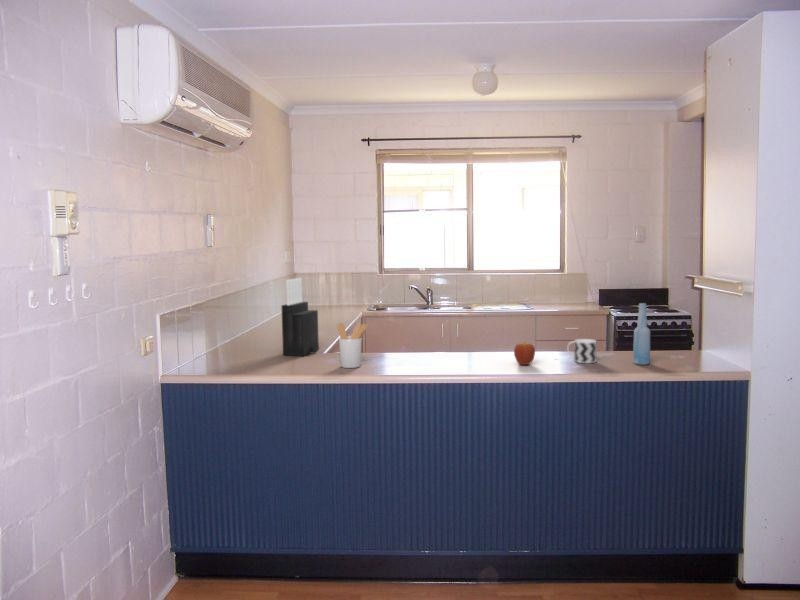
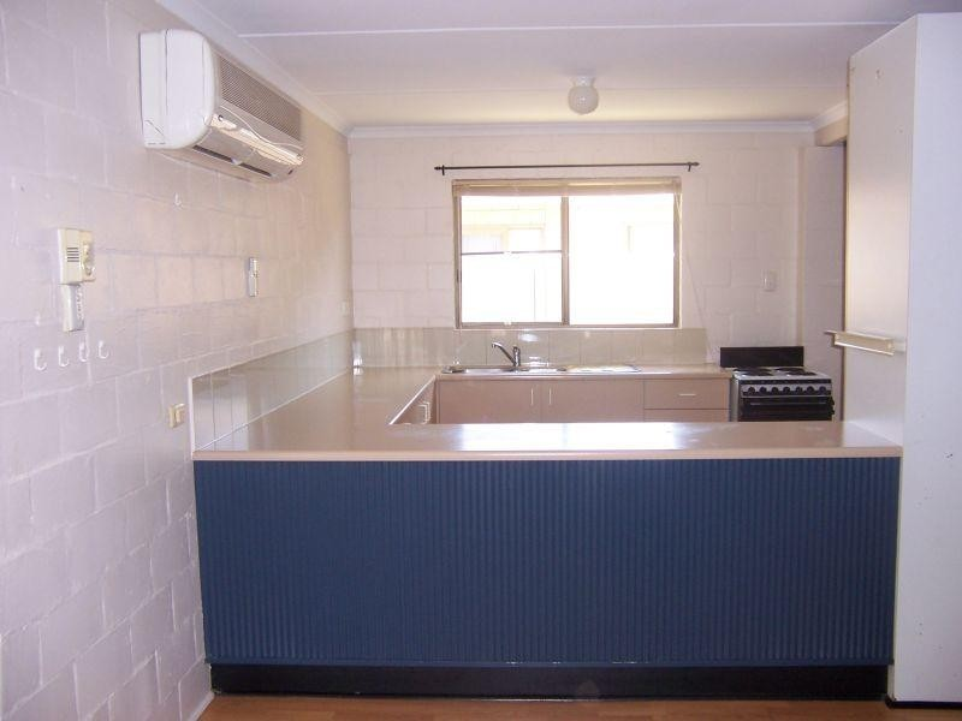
- bottle [632,302,651,366]
- fruit [513,342,536,366]
- cup [566,338,597,364]
- utensil holder [336,322,369,369]
- knife block [280,277,320,357]
